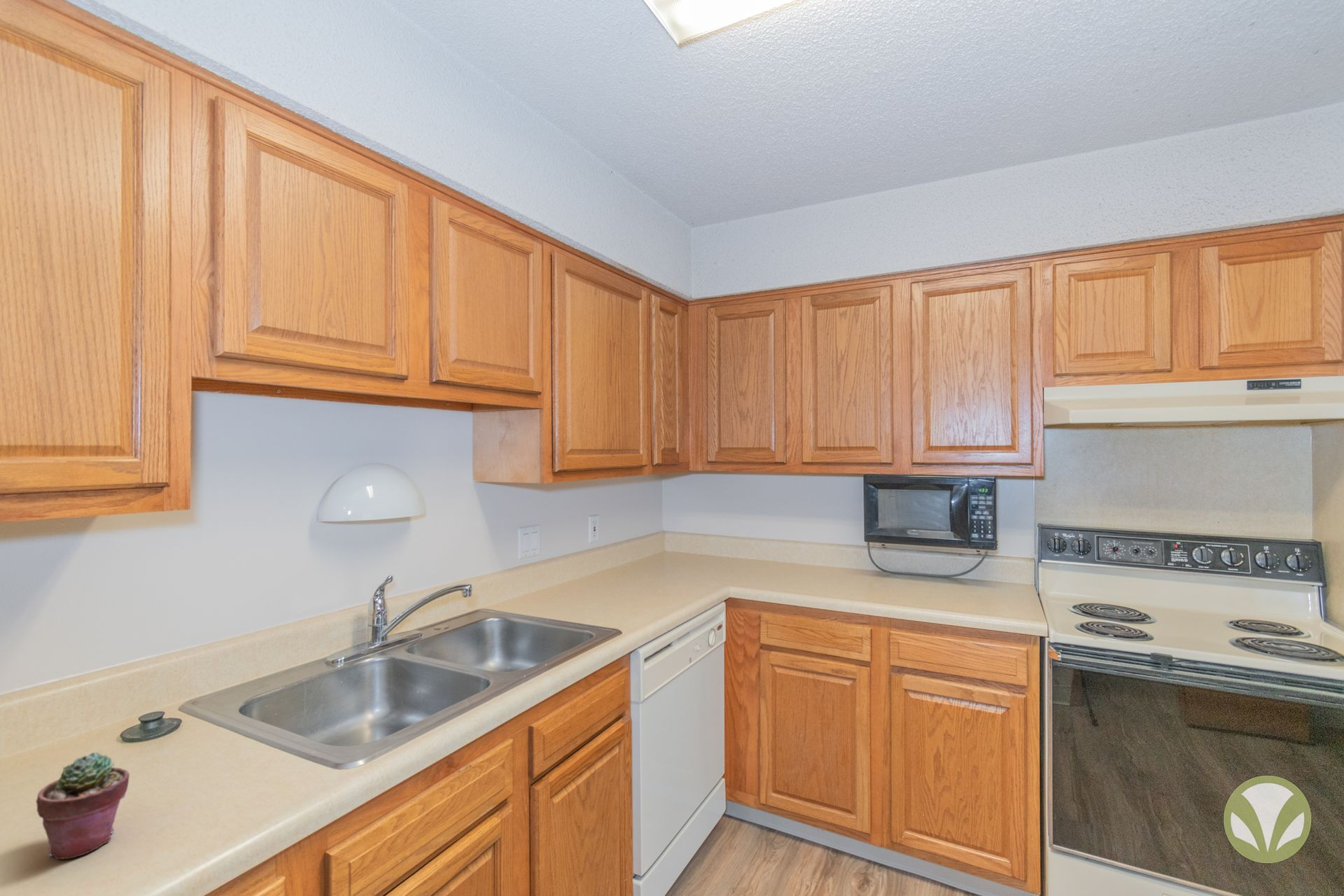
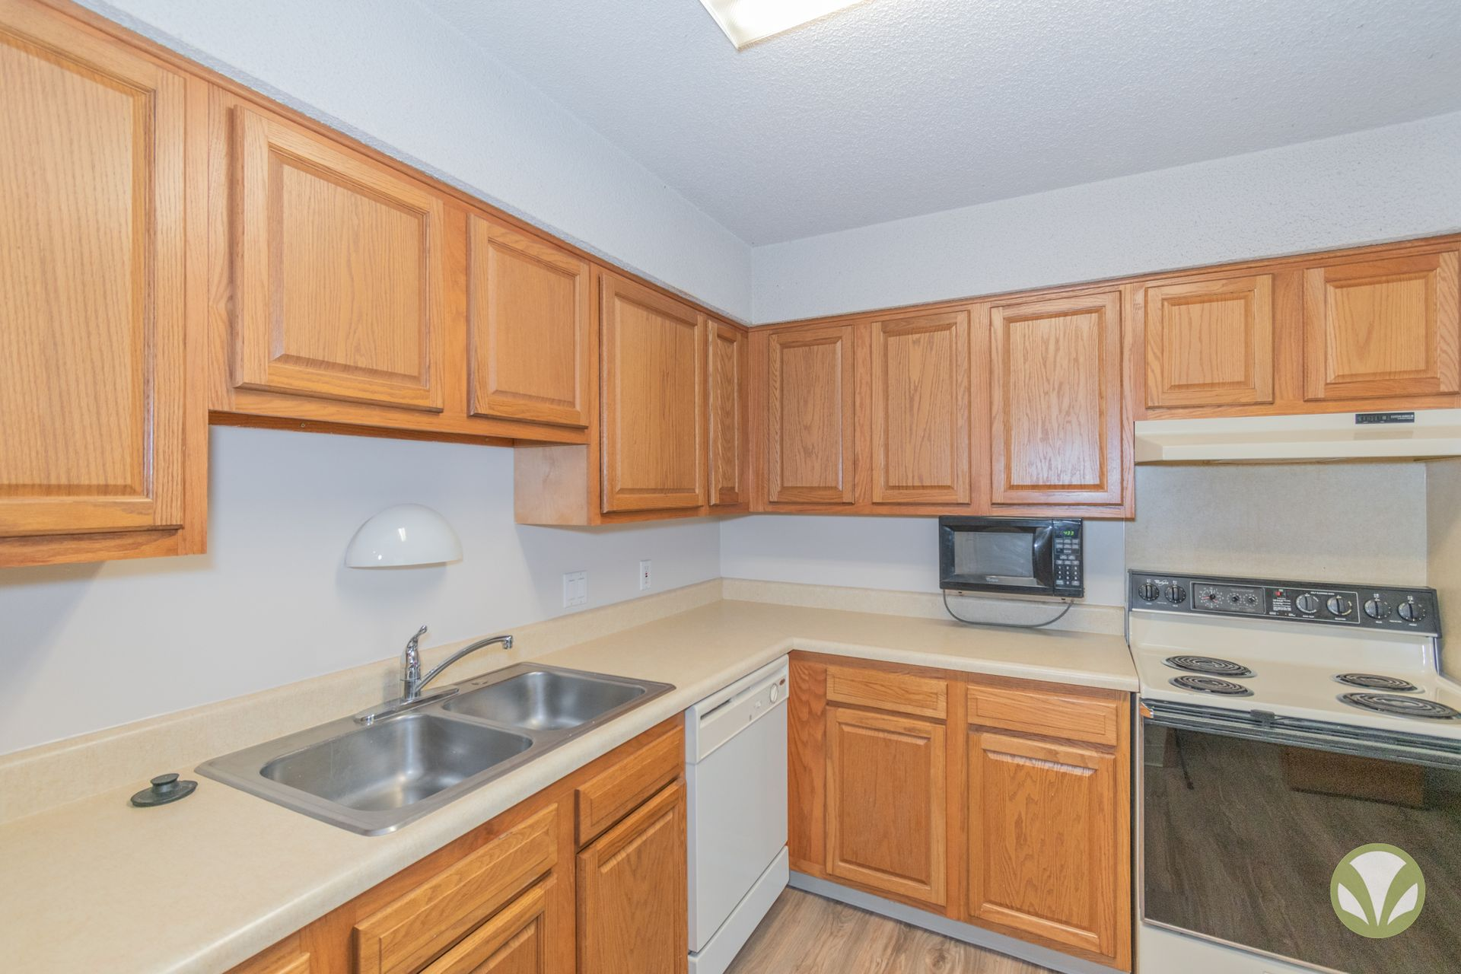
- potted succulent [35,752,130,860]
